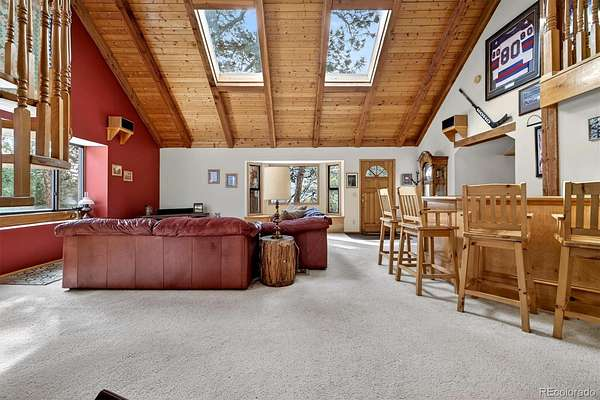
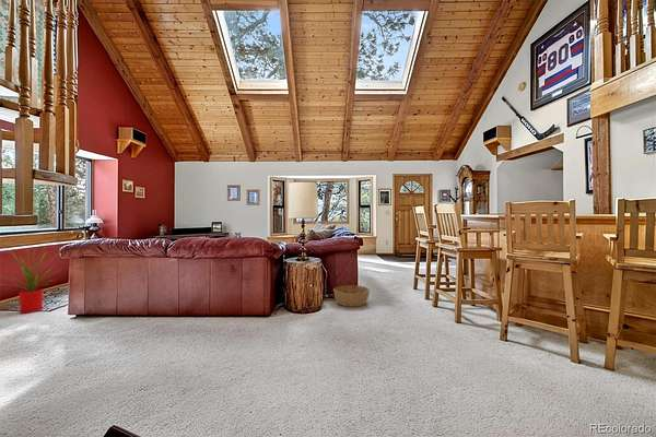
+ house plant [0,244,60,314]
+ basket [332,284,371,308]
